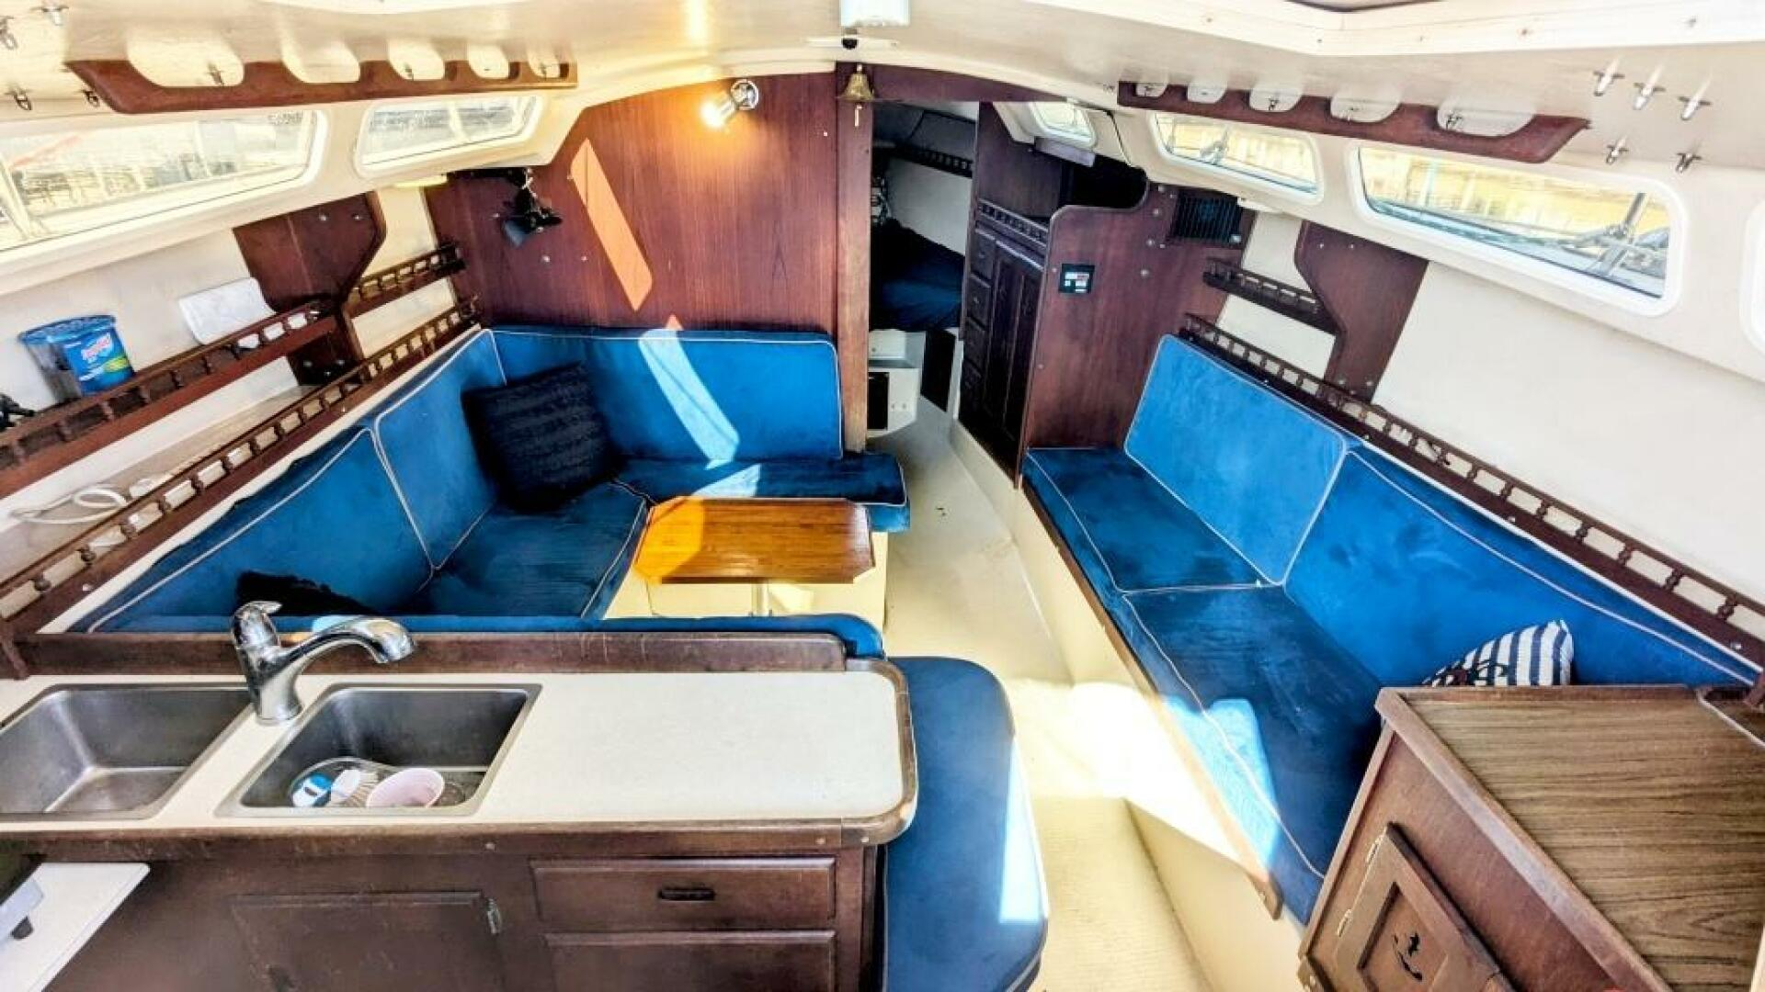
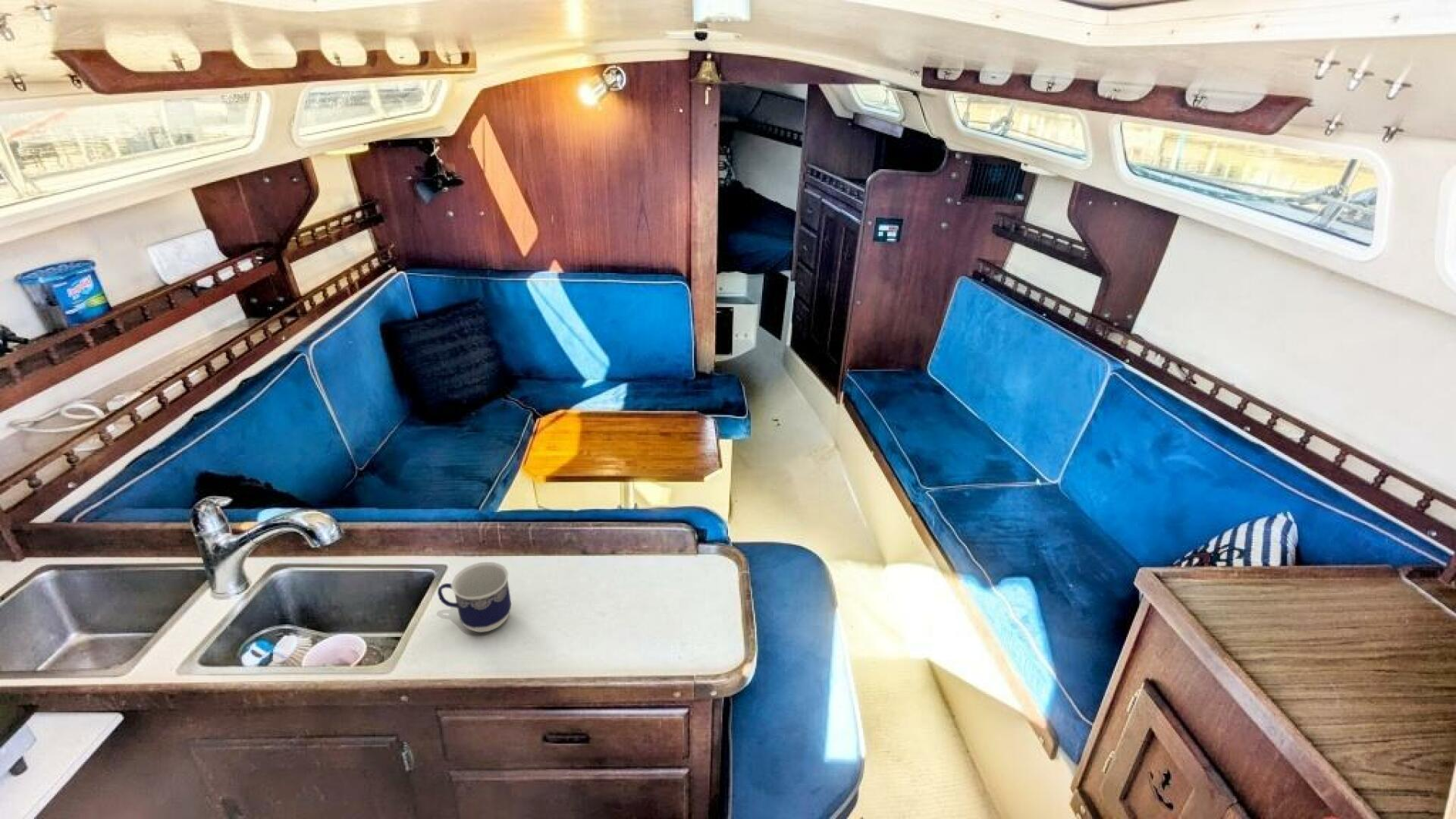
+ cup [437,561,512,633]
